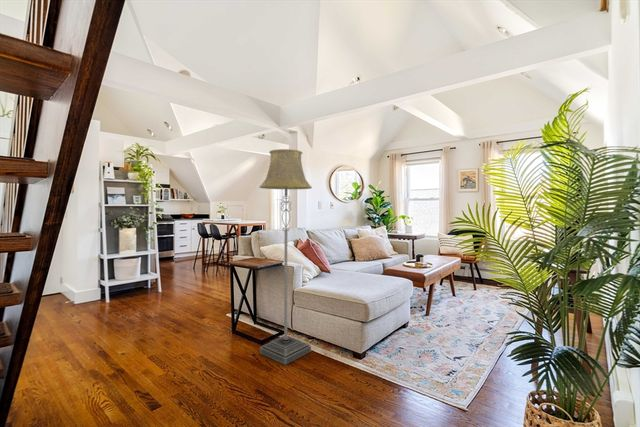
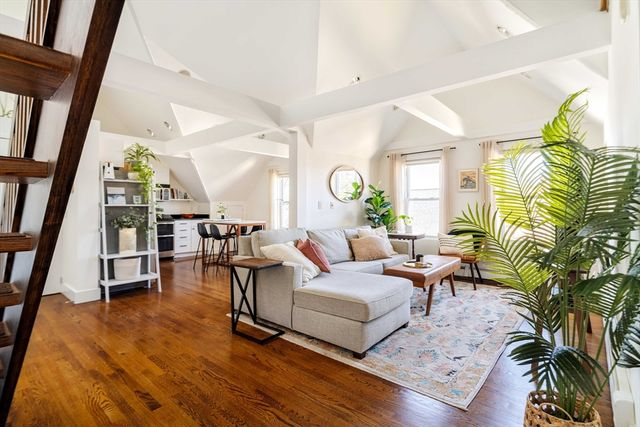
- floor lamp [258,148,313,366]
